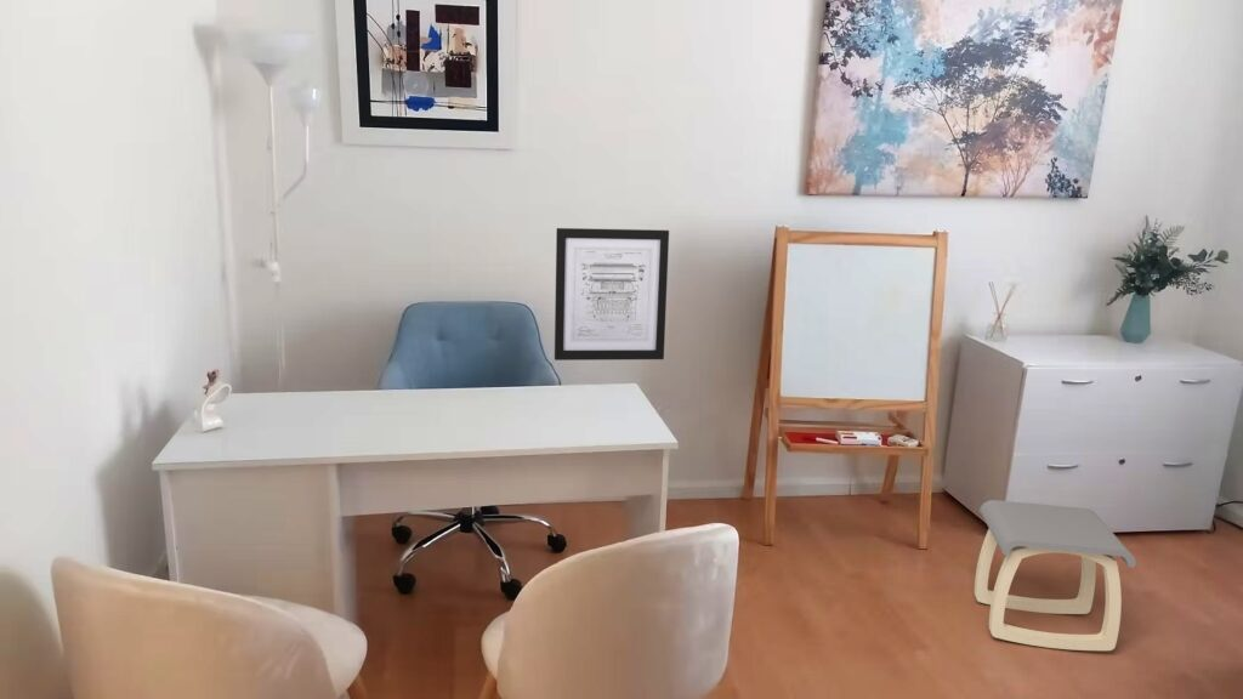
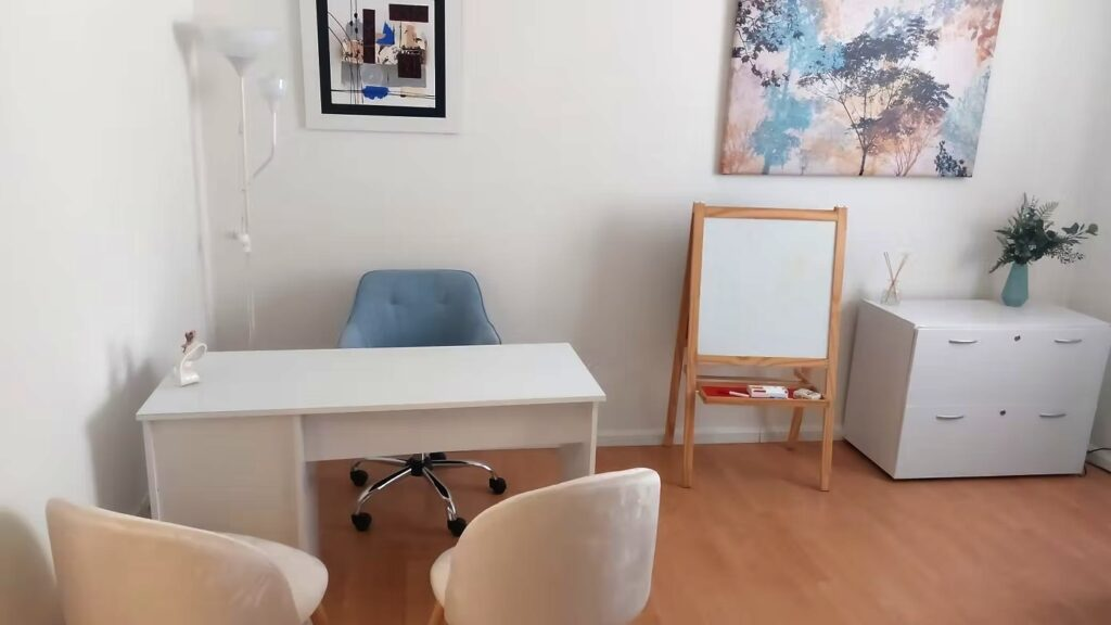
- wall art [554,227,670,362]
- stool [974,499,1137,652]
